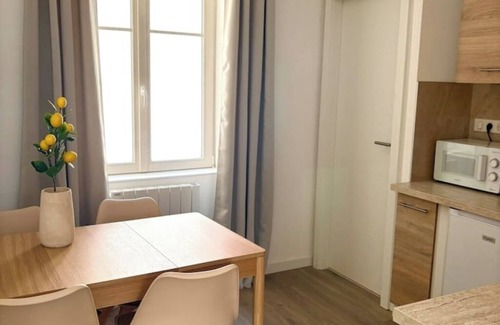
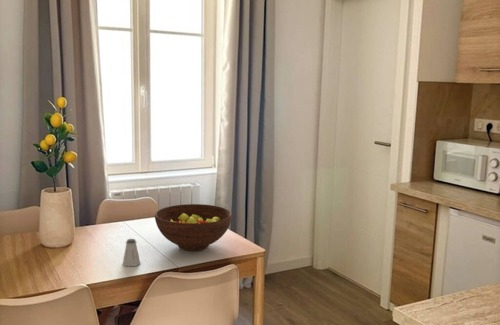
+ fruit bowl [154,203,233,252]
+ saltshaker [122,238,141,267]
